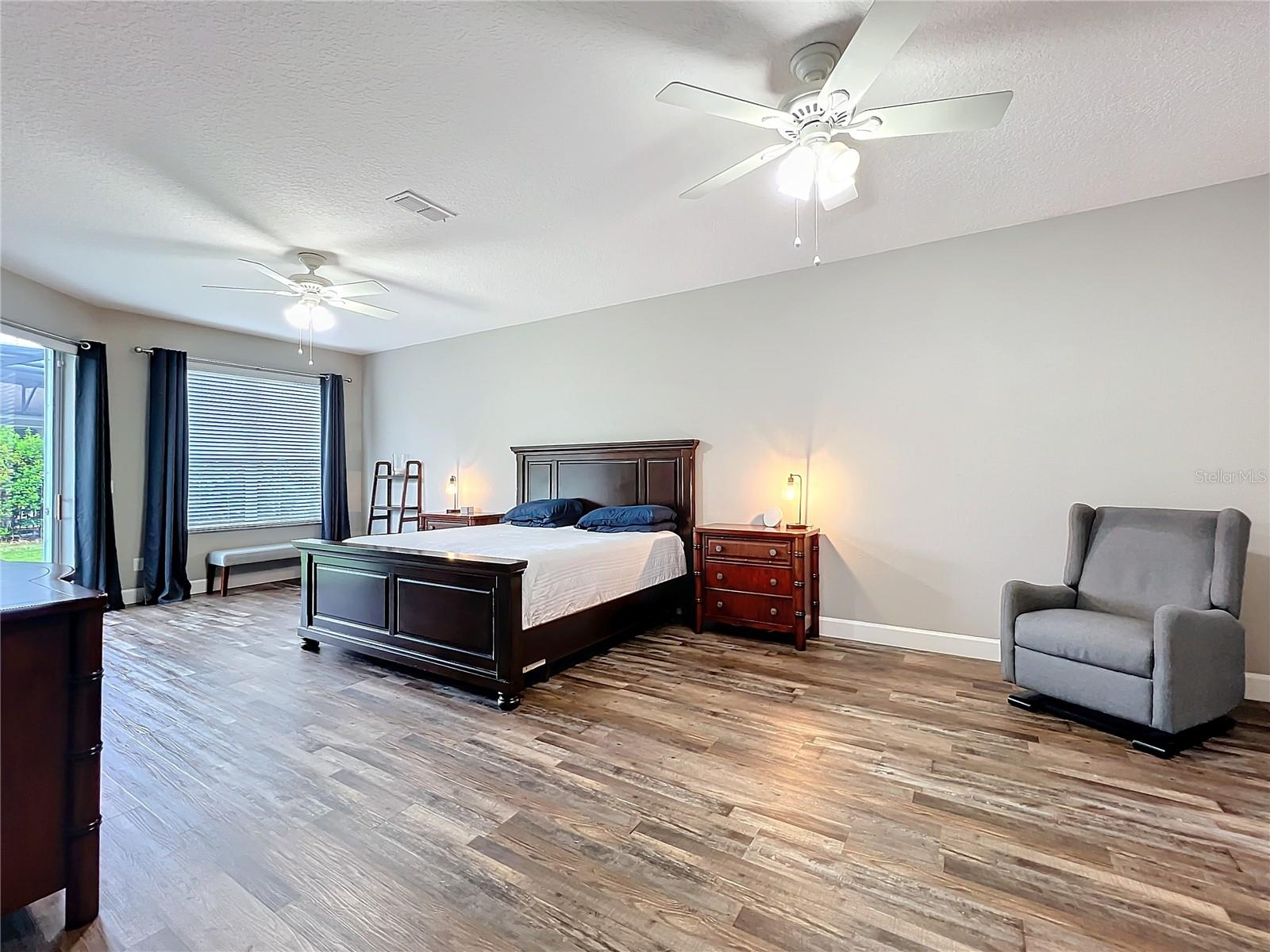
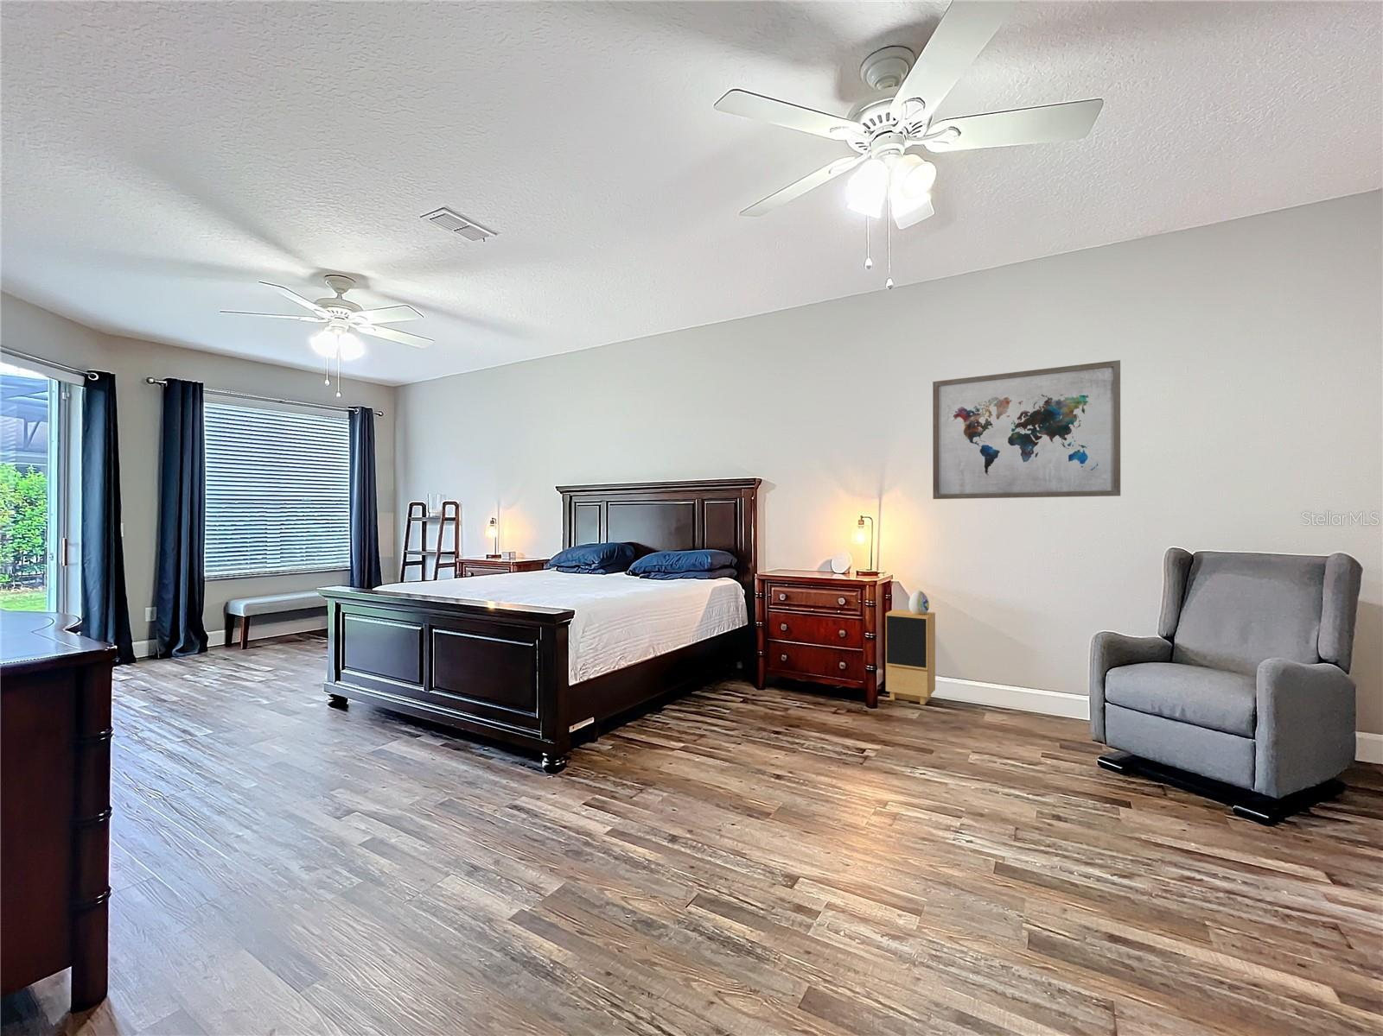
+ decorative egg [908,590,930,615]
+ speaker [885,608,937,705]
+ wall art [932,359,1121,499]
